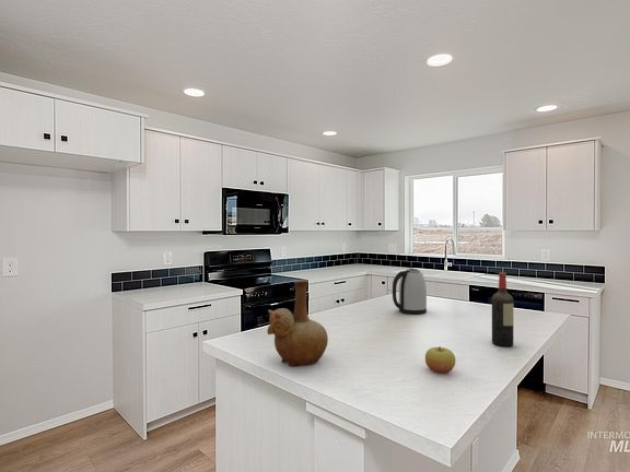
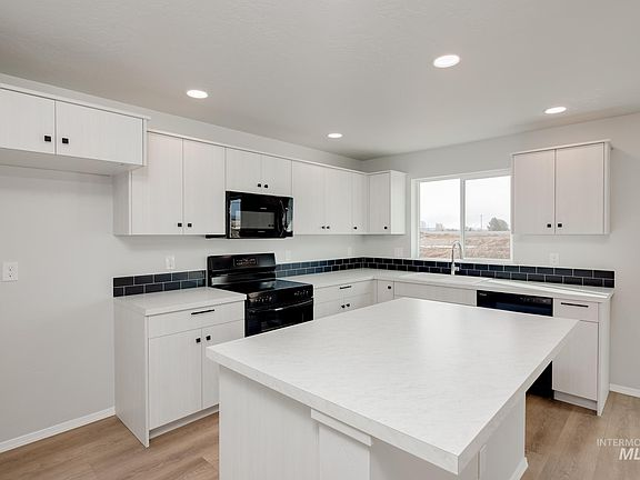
- wine bottle [491,271,514,347]
- apple [424,346,457,374]
- vase [266,279,329,368]
- kettle [392,268,428,315]
